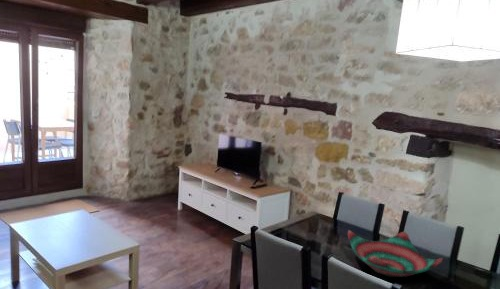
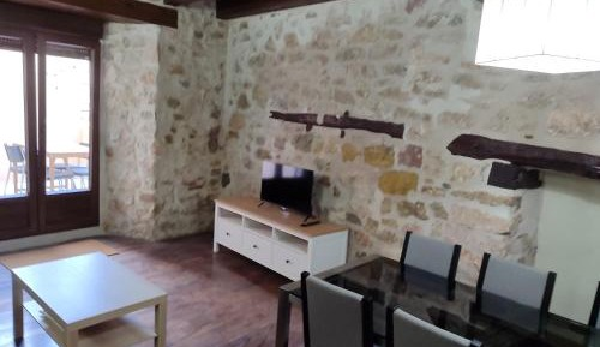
- decorative bowl [347,229,443,278]
